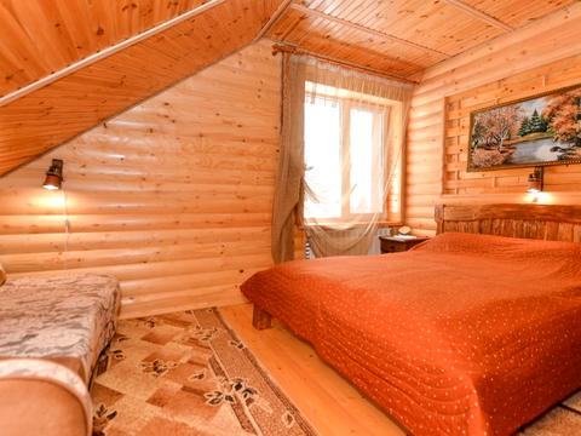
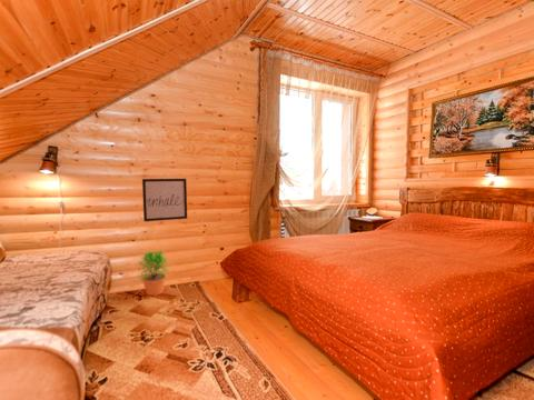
+ wall art [141,178,188,222]
+ potted plant [136,249,171,297]
